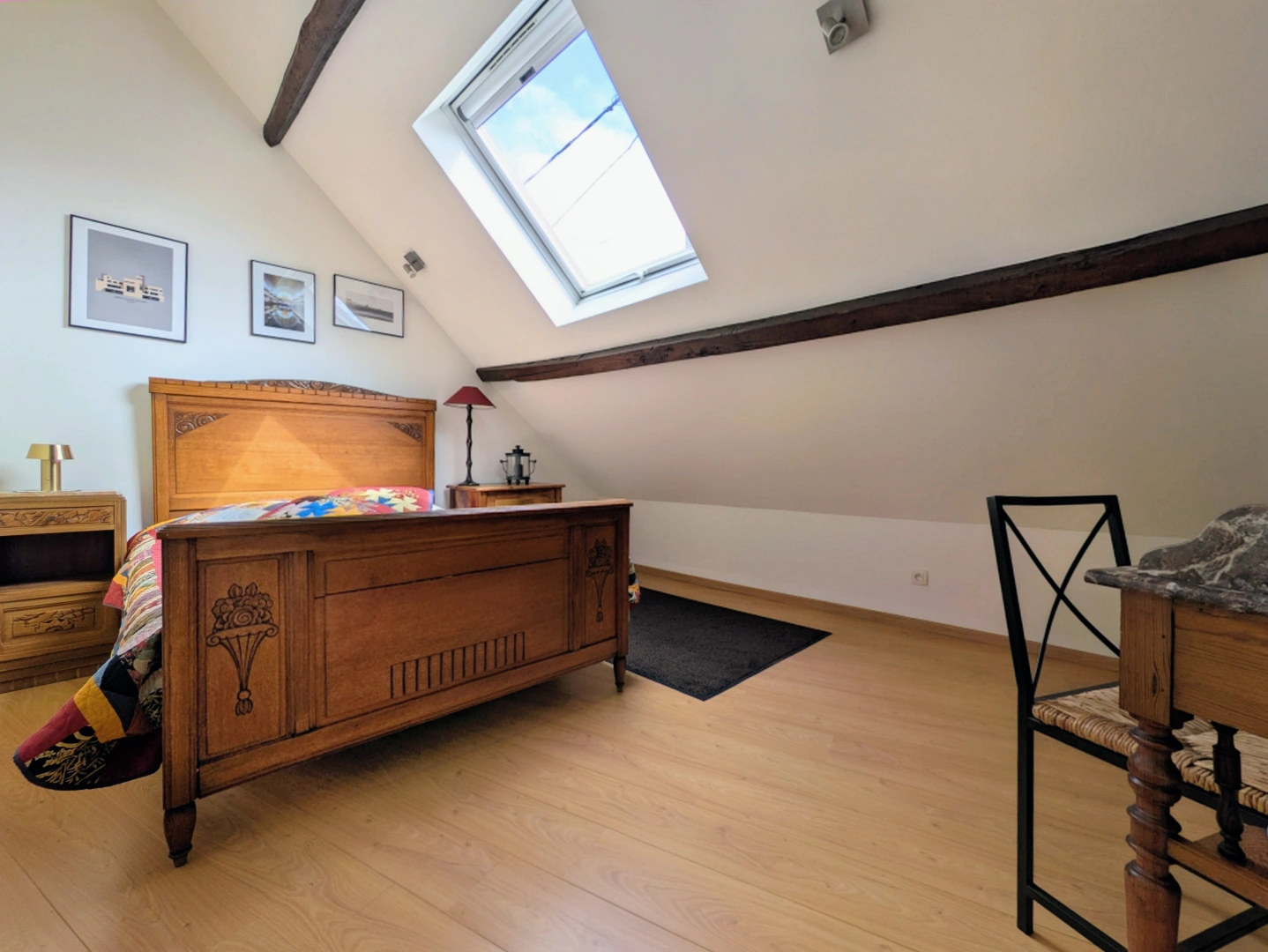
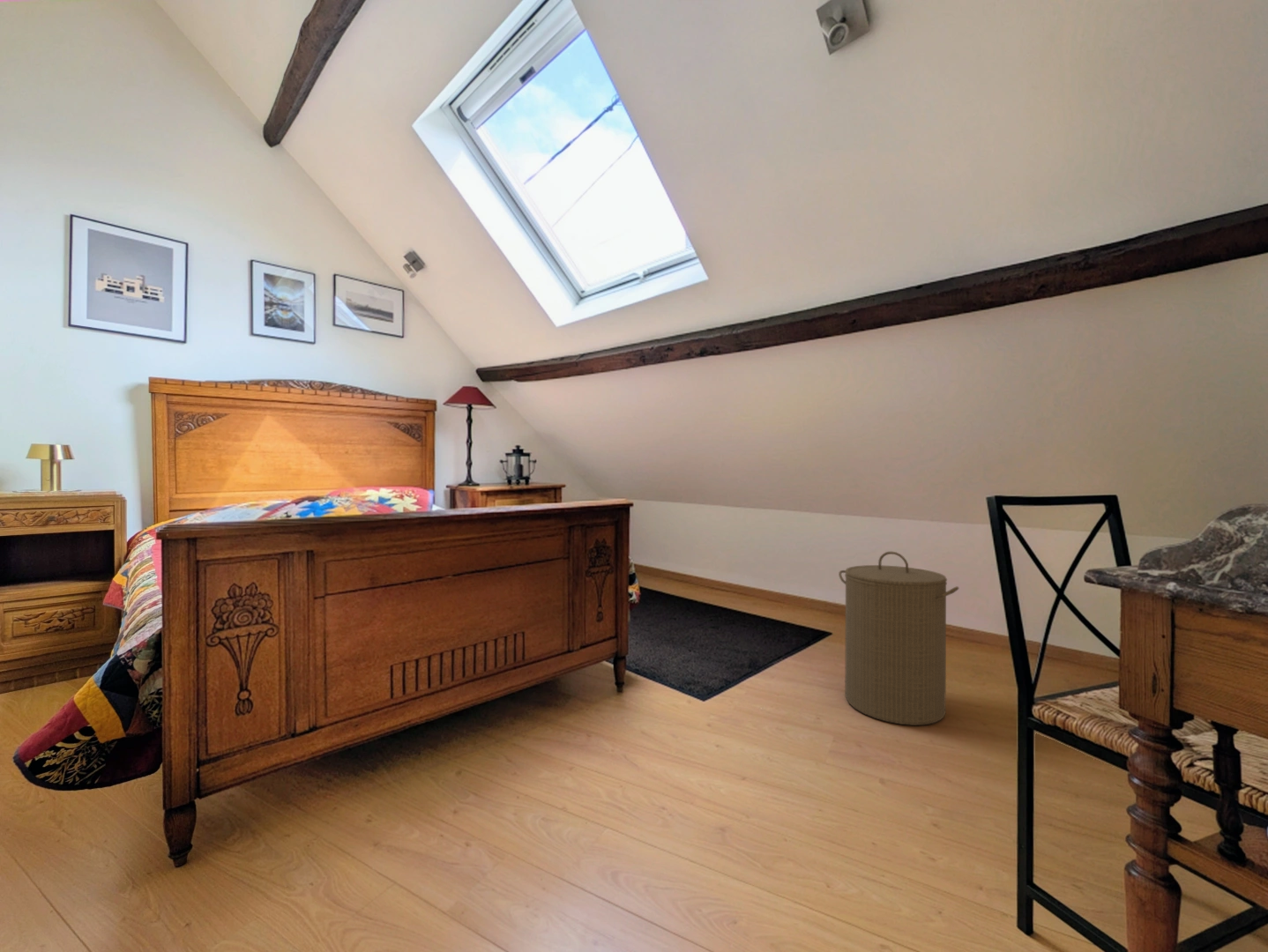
+ laundry hamper [838,551,959,726]
